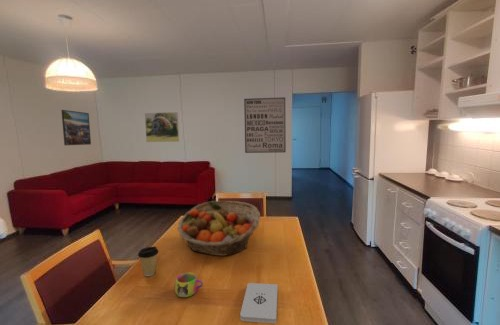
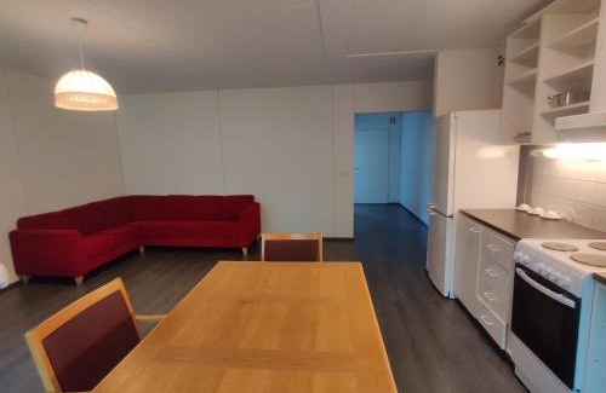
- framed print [60,109,92,146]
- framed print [144,111,180,143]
- mug [174,272,204,298]
- coffee cup [137,246,159,277]
- fruit basket [176,200,261,257]
- notepad [239,282,279,325]
- wall art [243,96,287,154]
